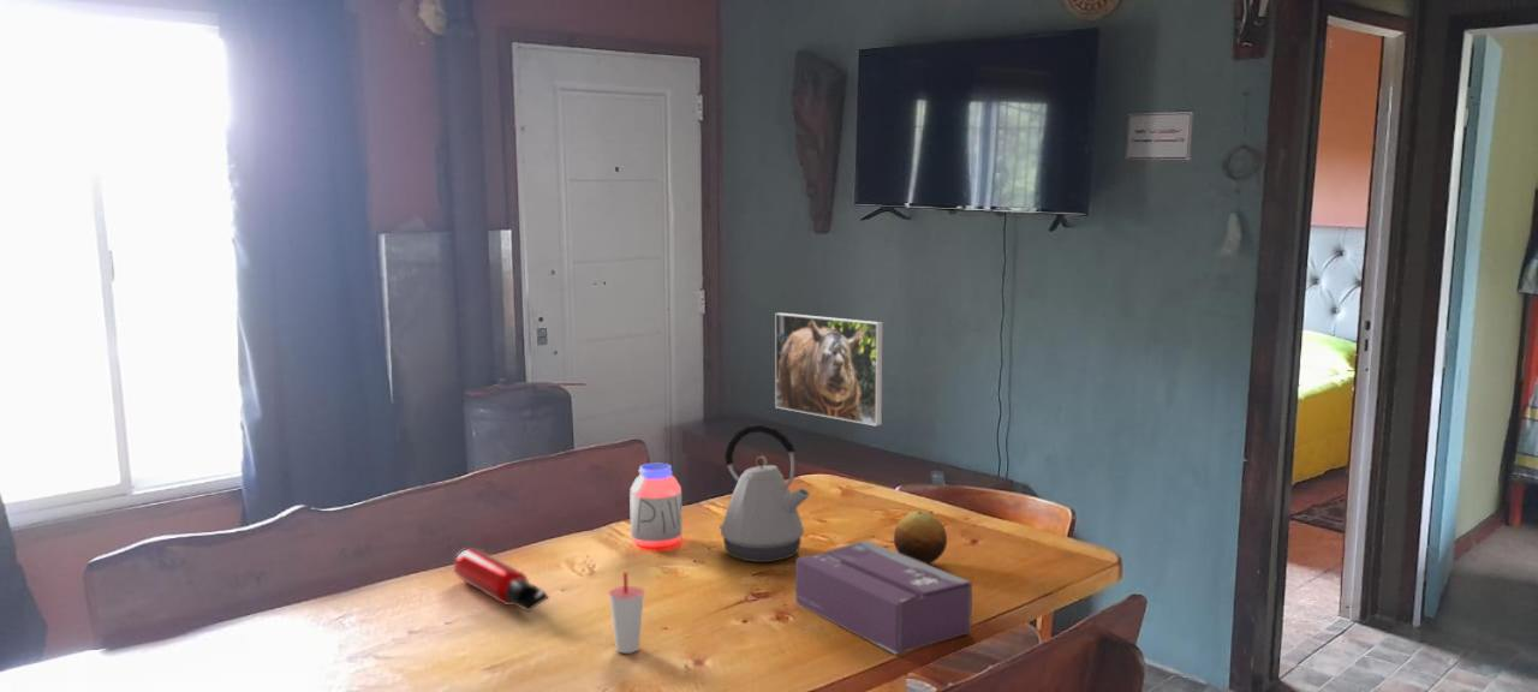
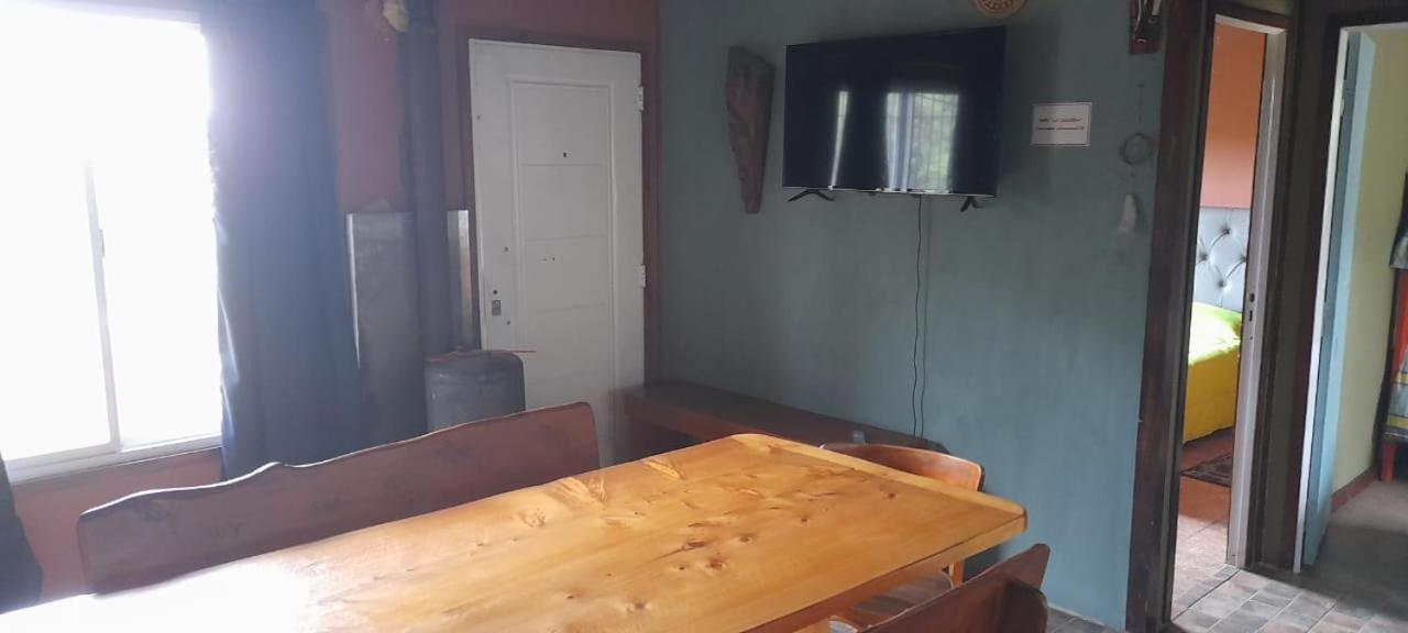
- jar [628,463,682,549]
- fruit [893,511,948,565]
- cup [608,571,645,655]
- kettle [719,423,811,563]
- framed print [774,312,884,428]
- tissue box [794,539,973,656]
- water bottle [453,548,550,613]
